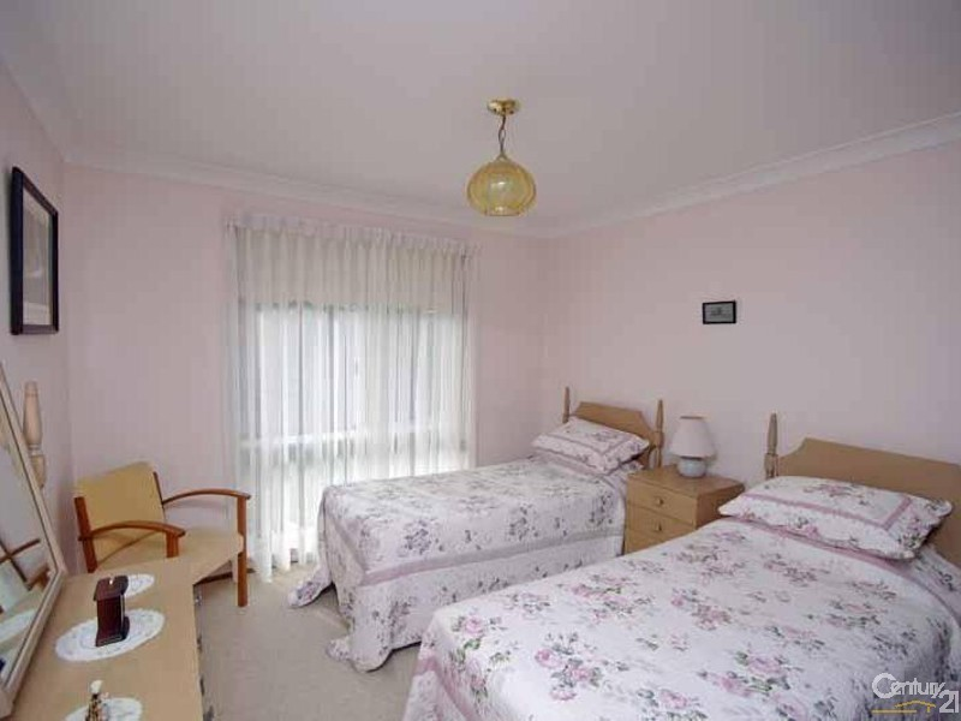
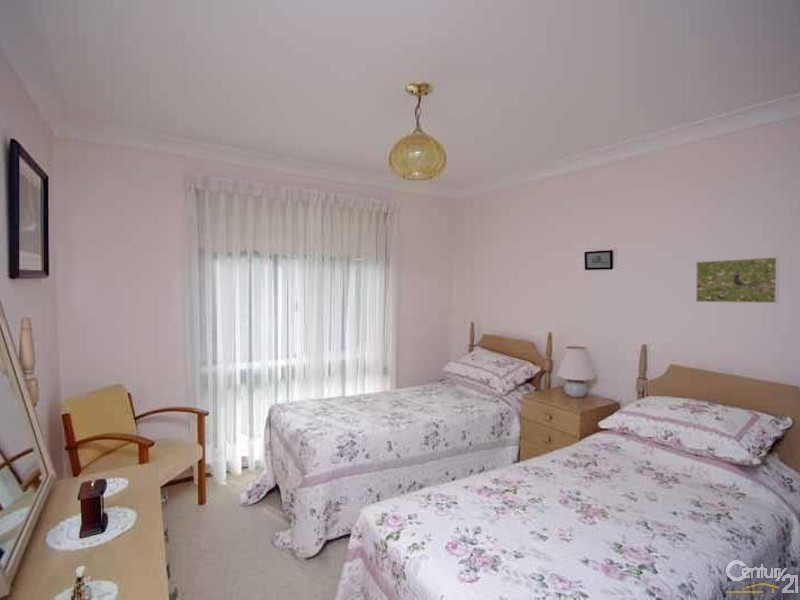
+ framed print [695,256,780,304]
